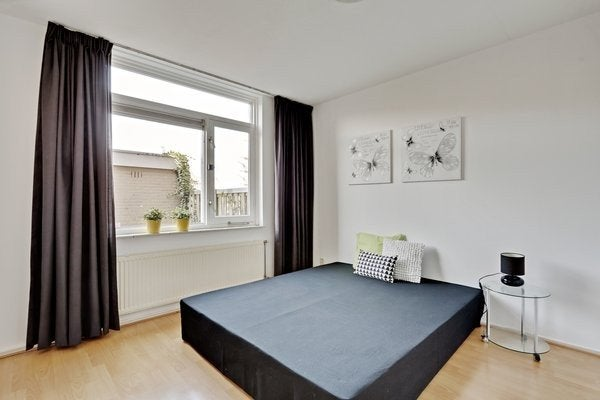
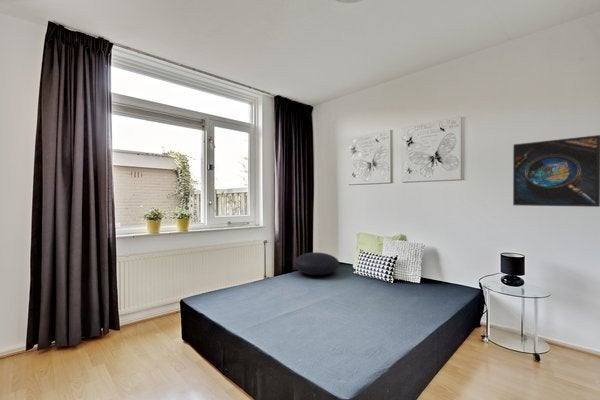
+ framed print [512,134,600,208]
+ cushion [293,252,340,277]
